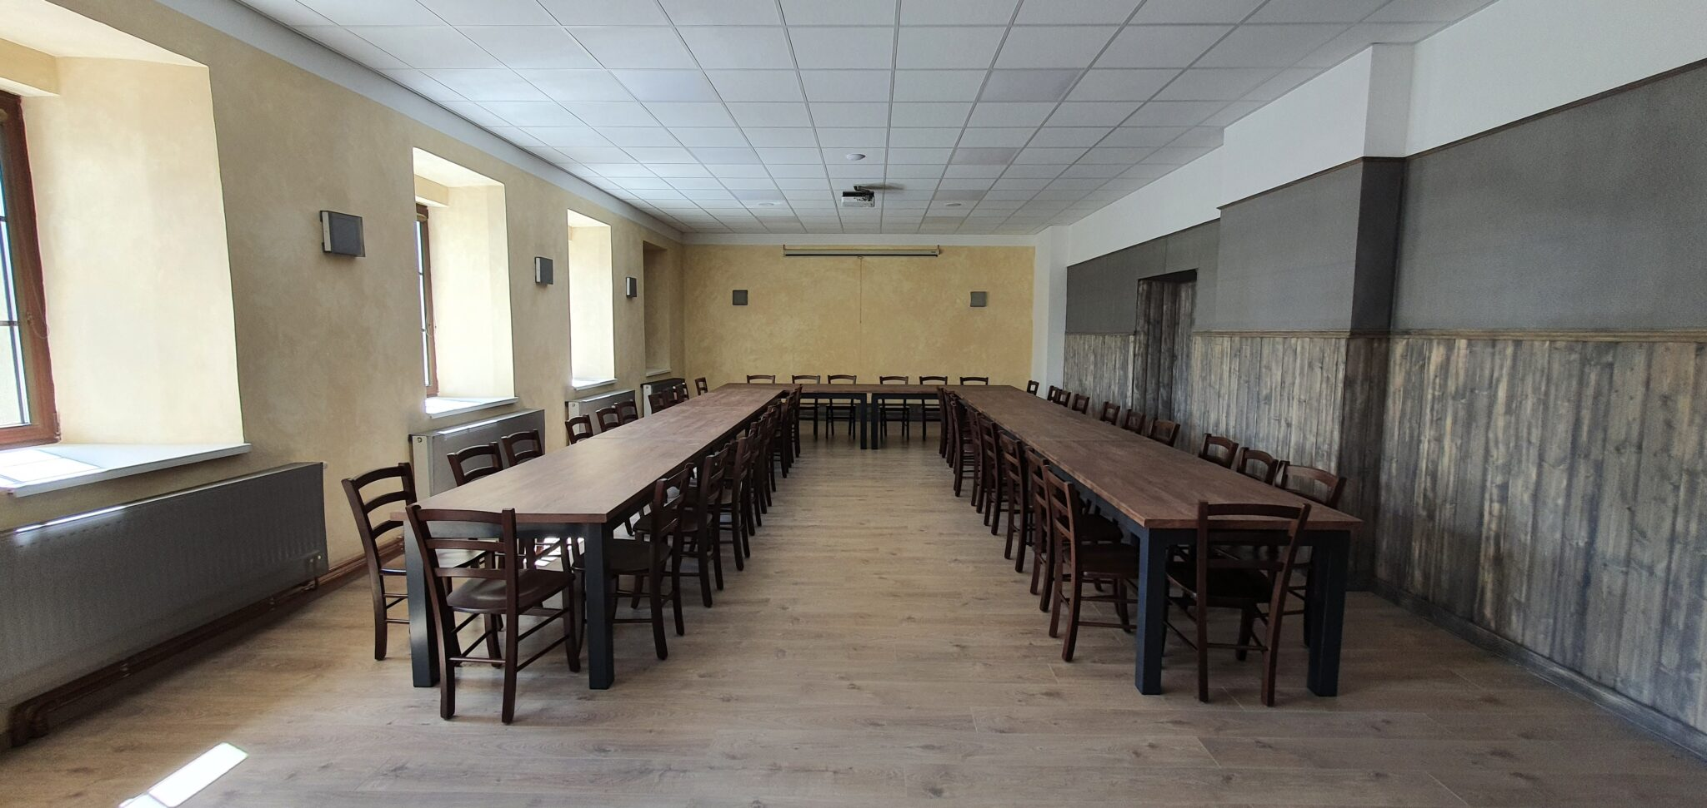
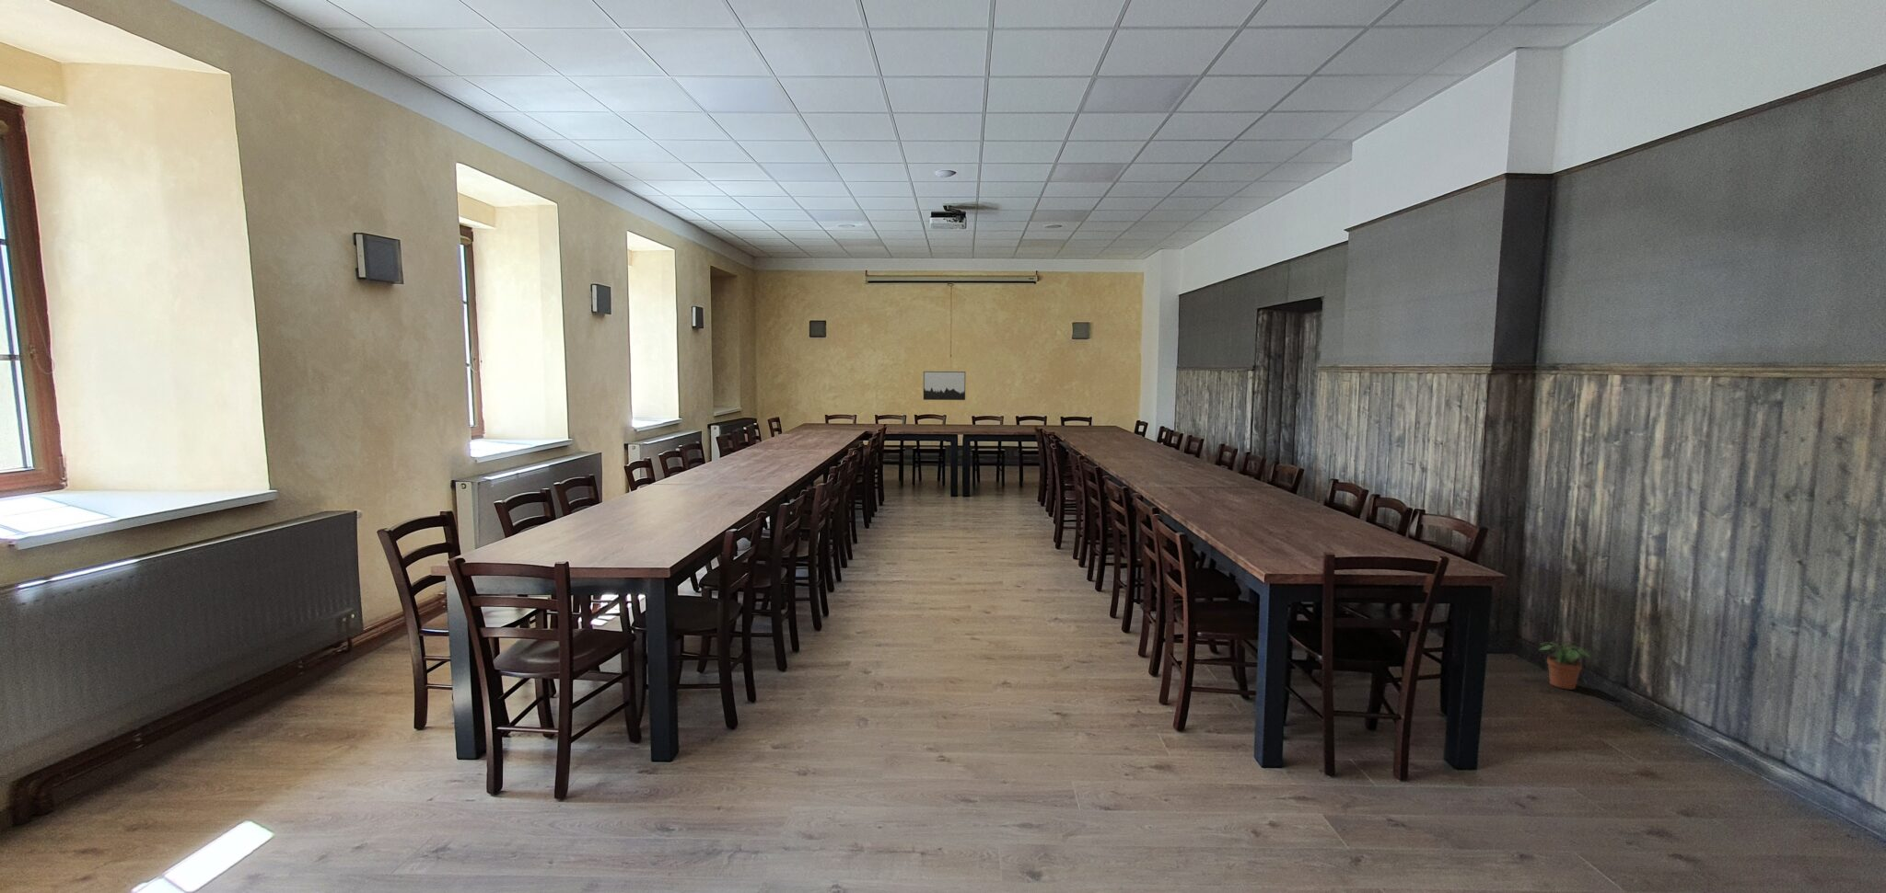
+ potted plant [1538,642,1591,691]
+ wall art [923,370,966,401]
